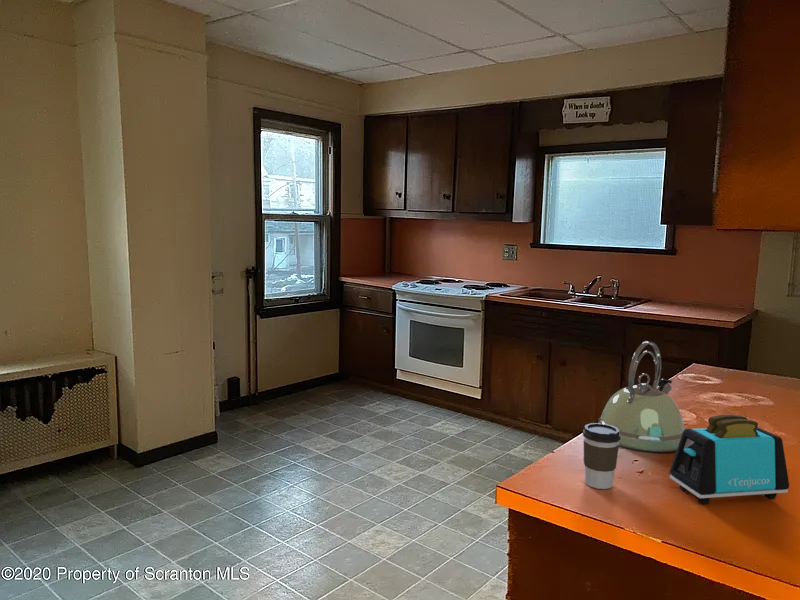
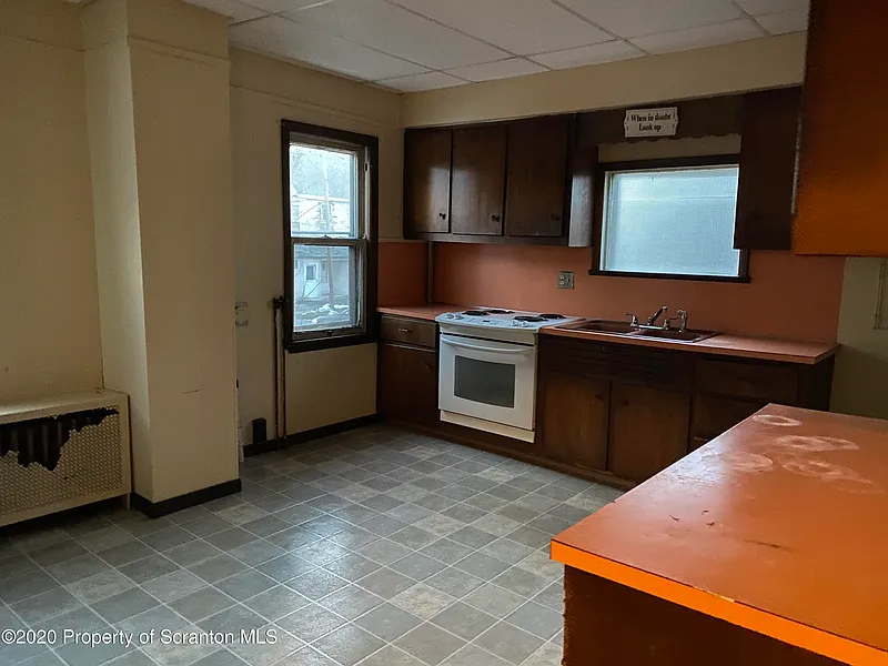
- kettle [597,340,686,453]
- coffee cup [582,422,621,490]
- toaster [669,413,790,505]
